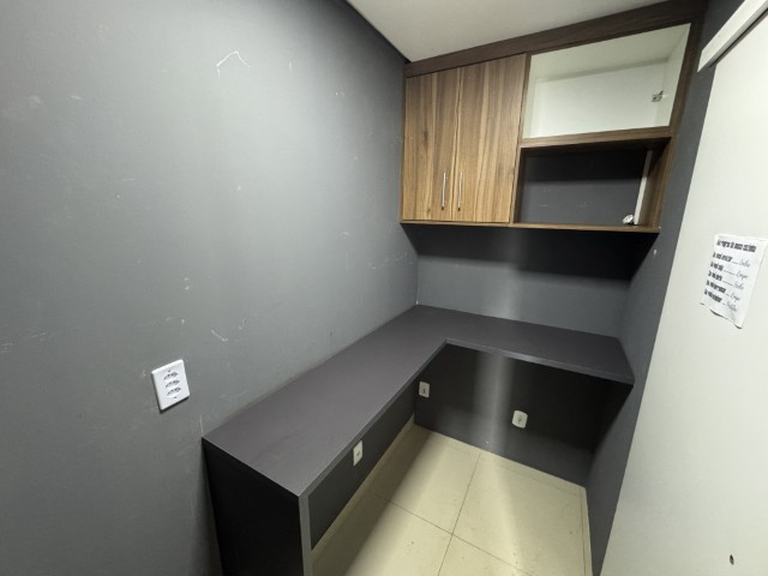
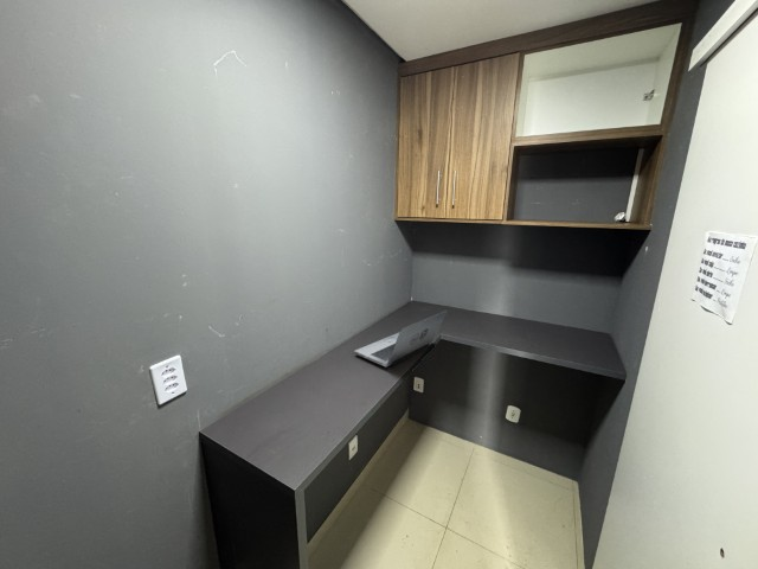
+ laptop [353,309,449,367]
